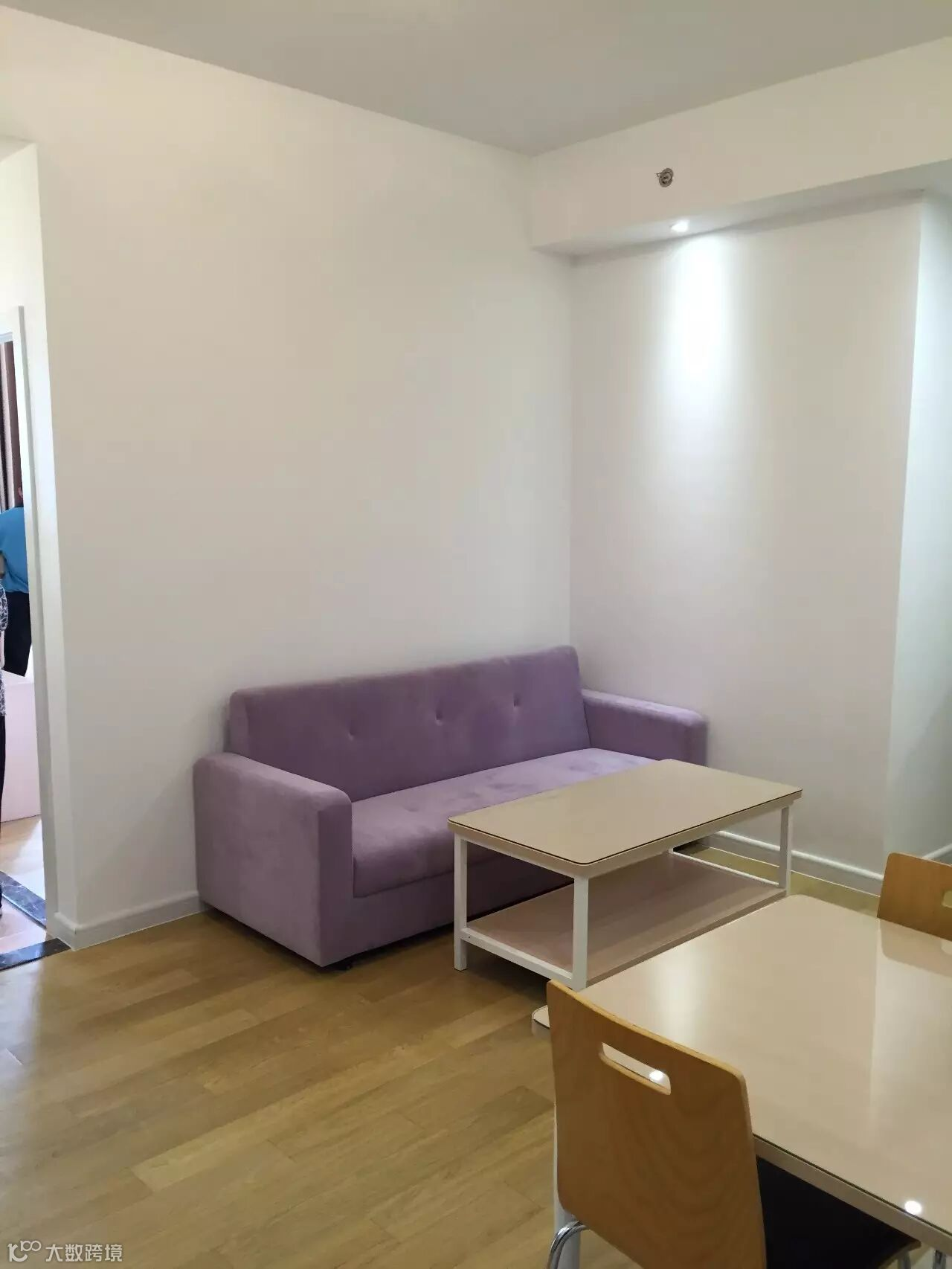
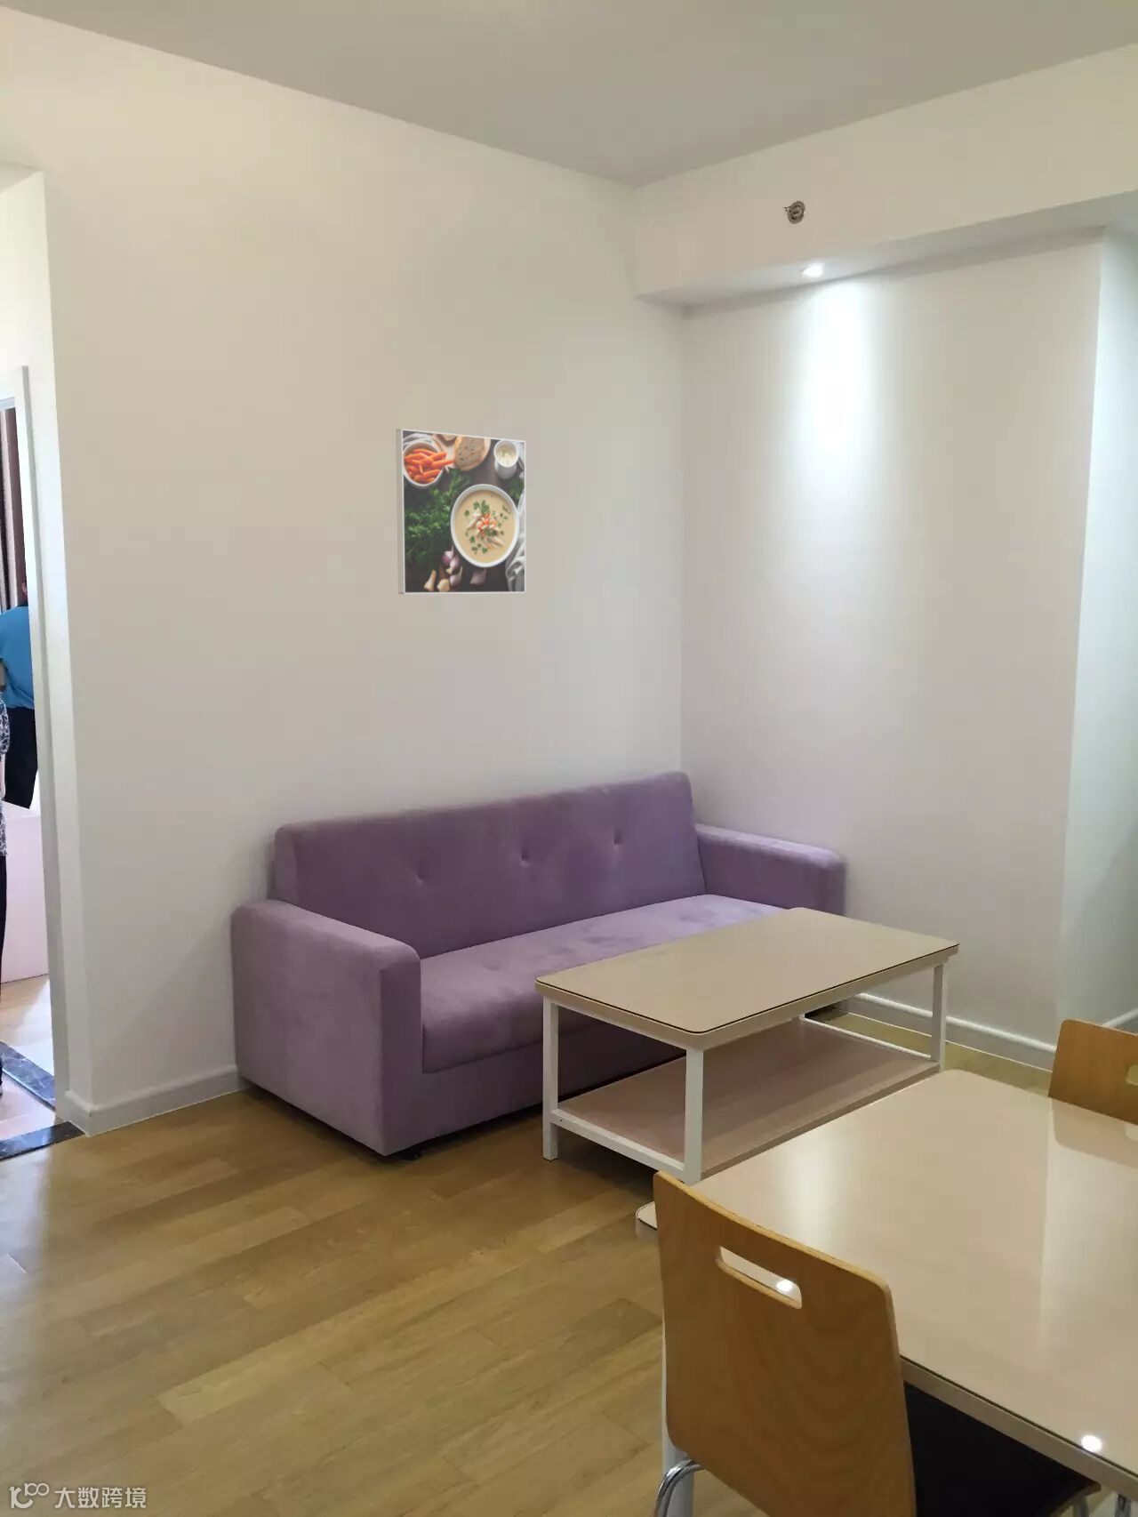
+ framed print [394,428,526,595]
